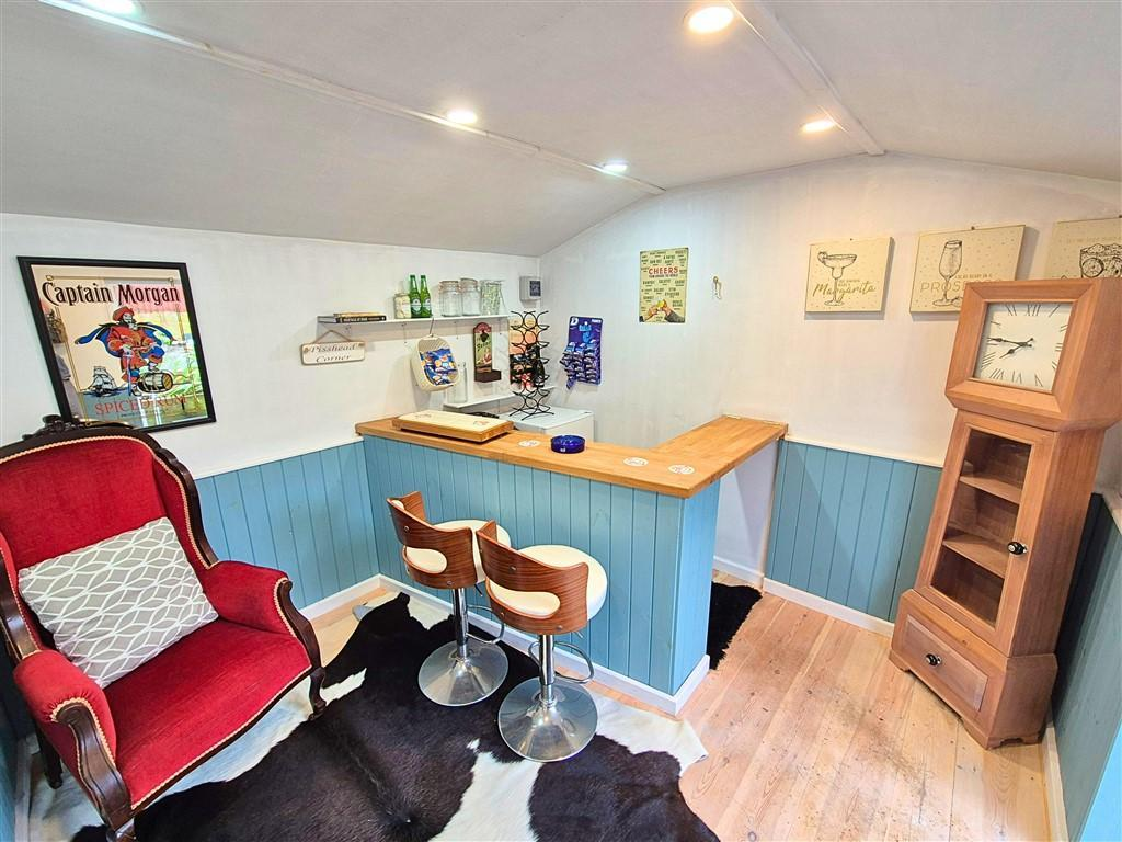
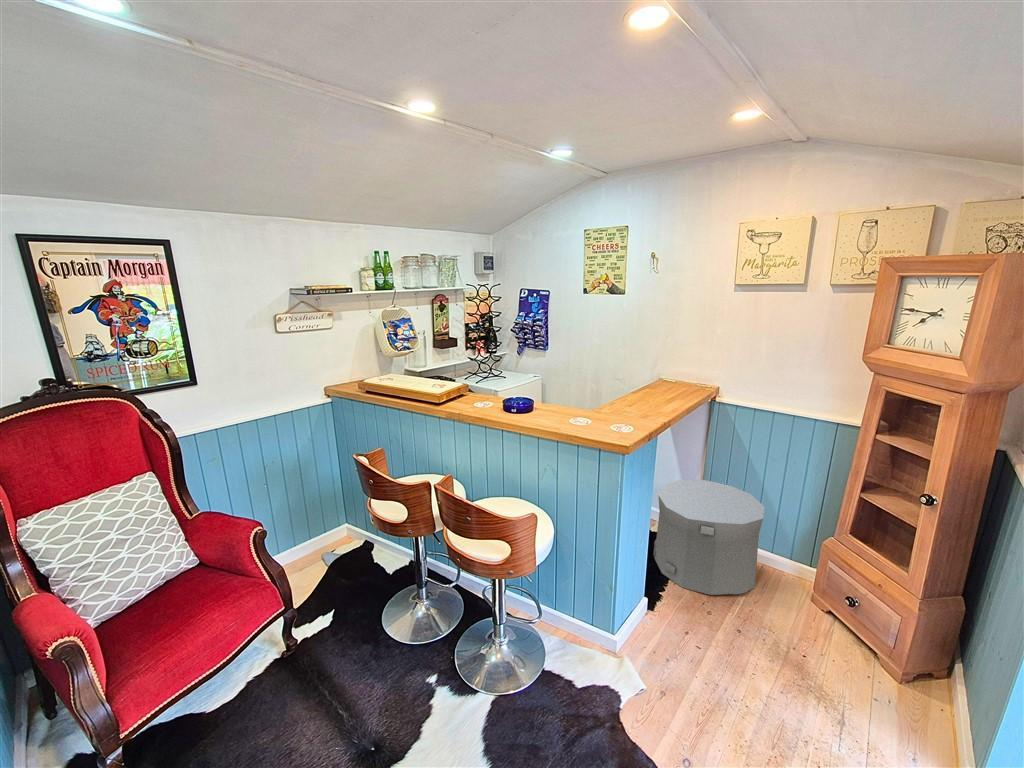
+ trash can [652,479,765,596]
